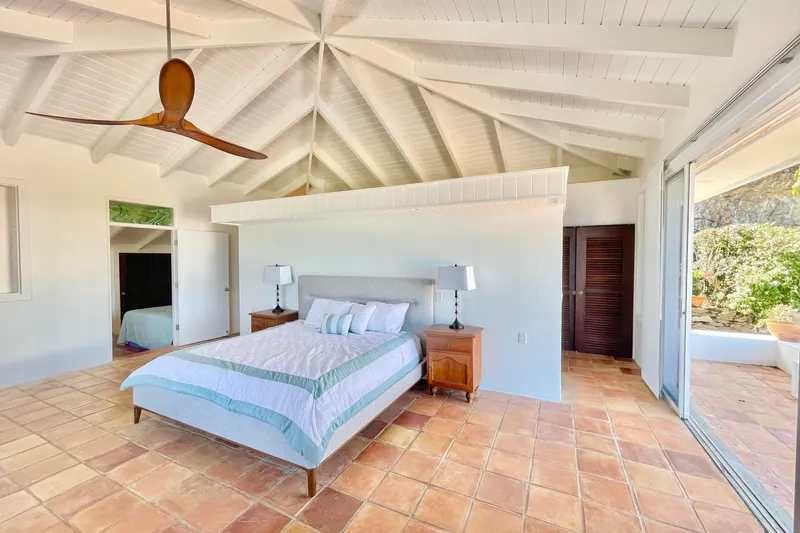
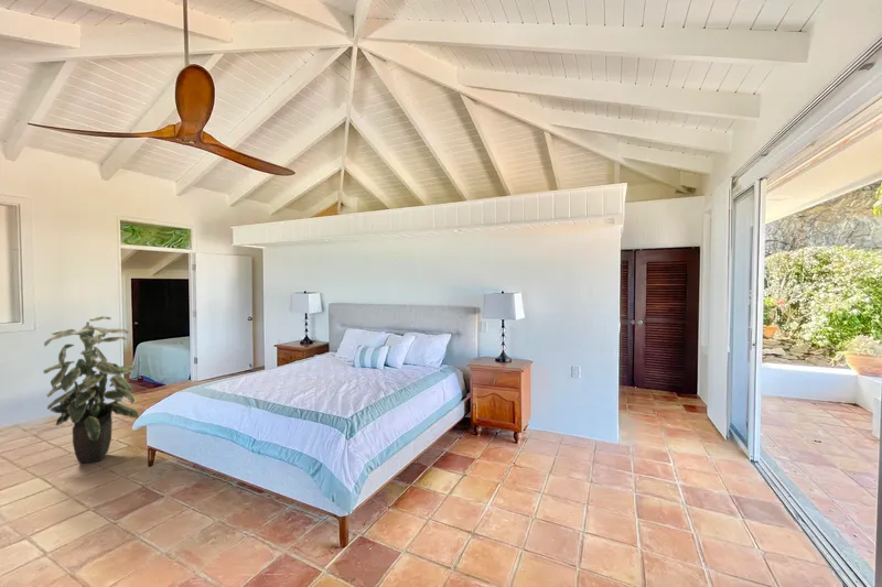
+ indoor plant [43,315,140,465]
